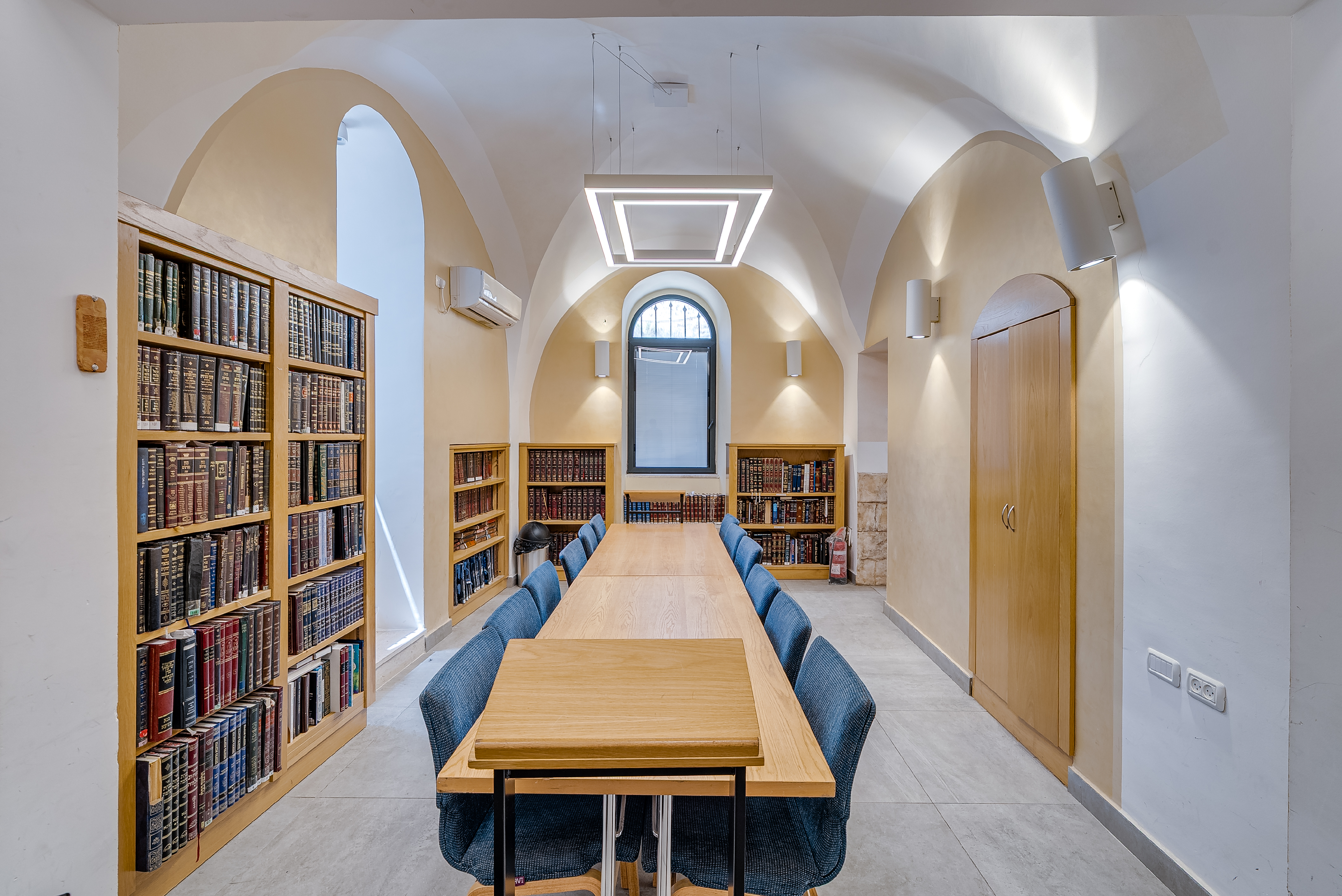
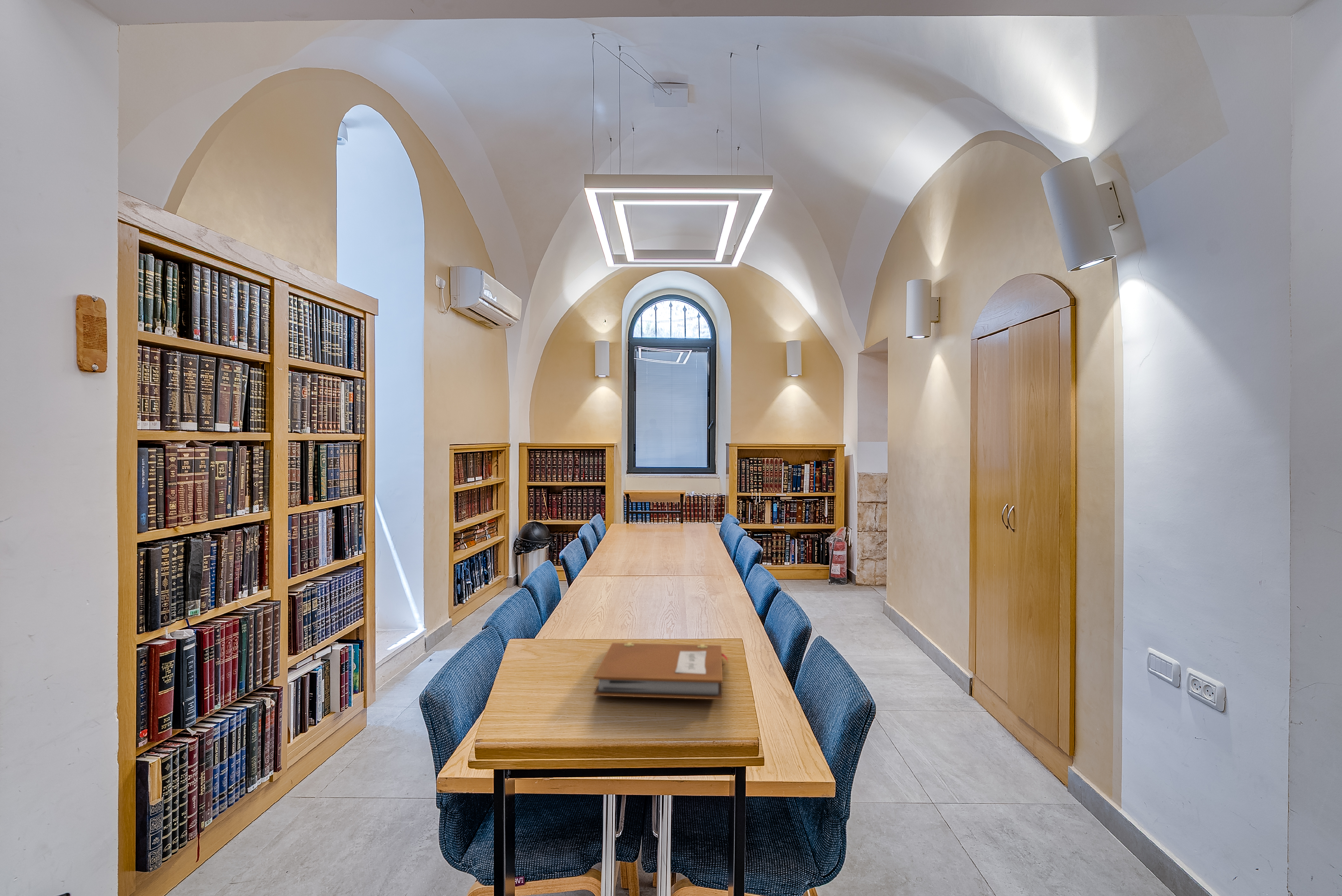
+ notebook [593,642,729,700]
